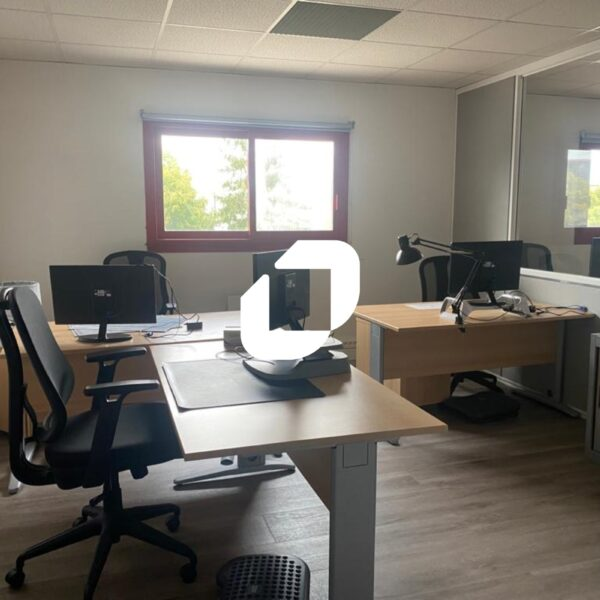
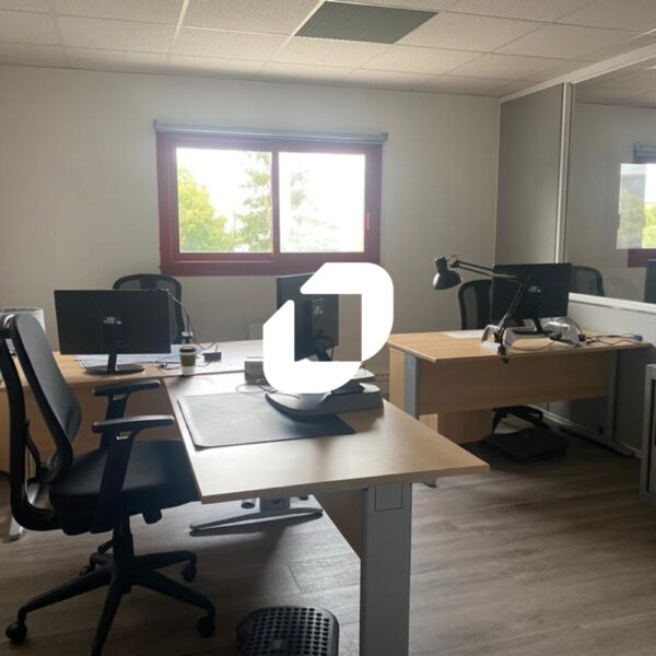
+ coffee cup [178,344,198,376]
